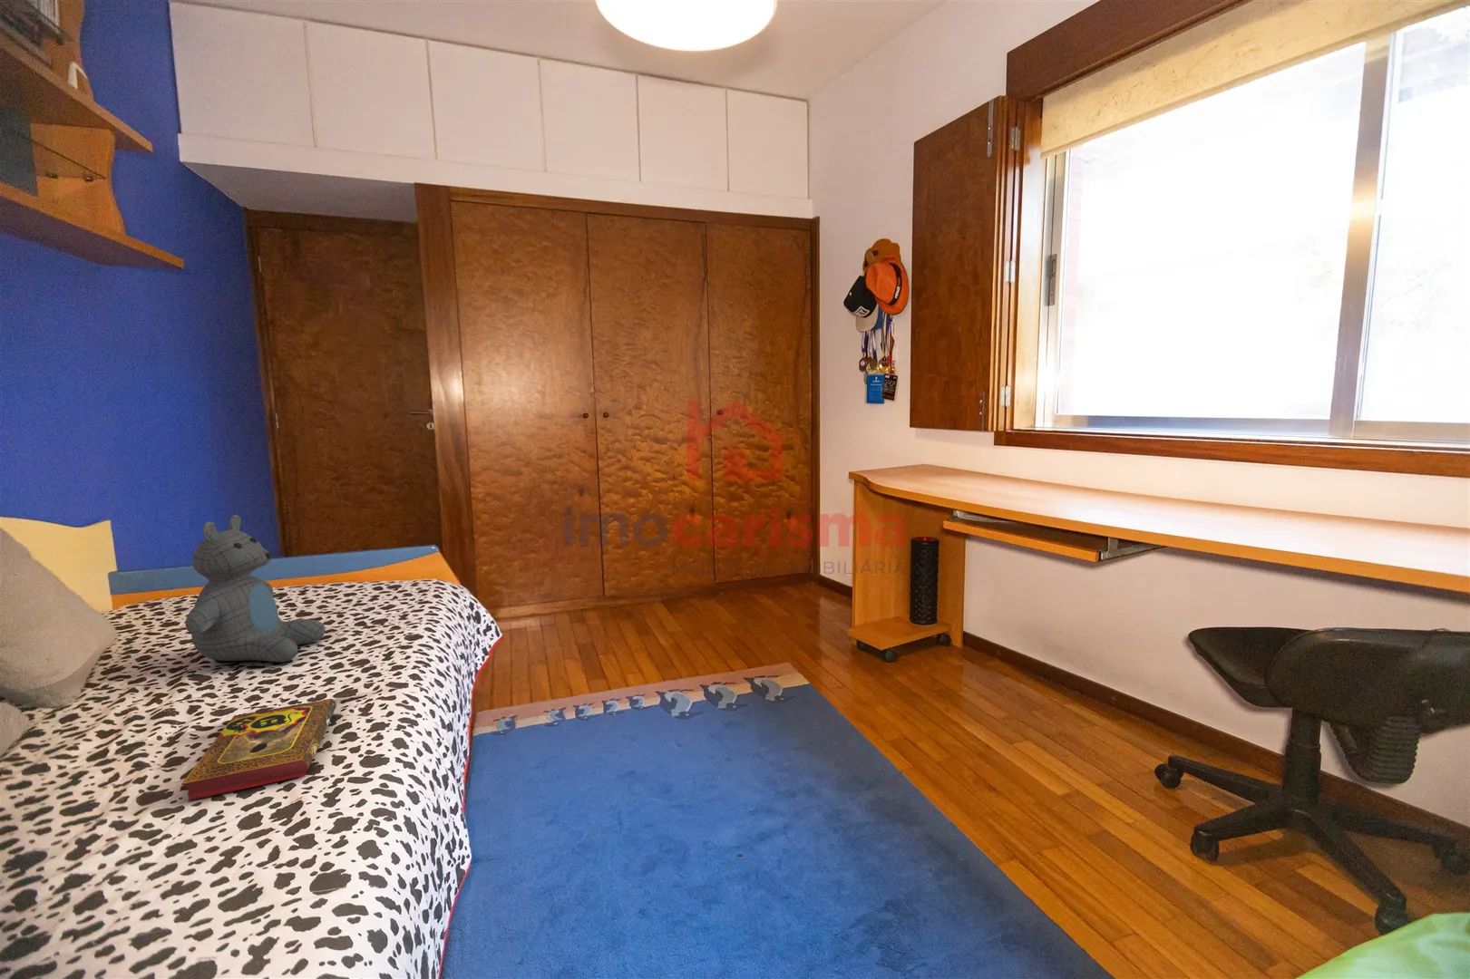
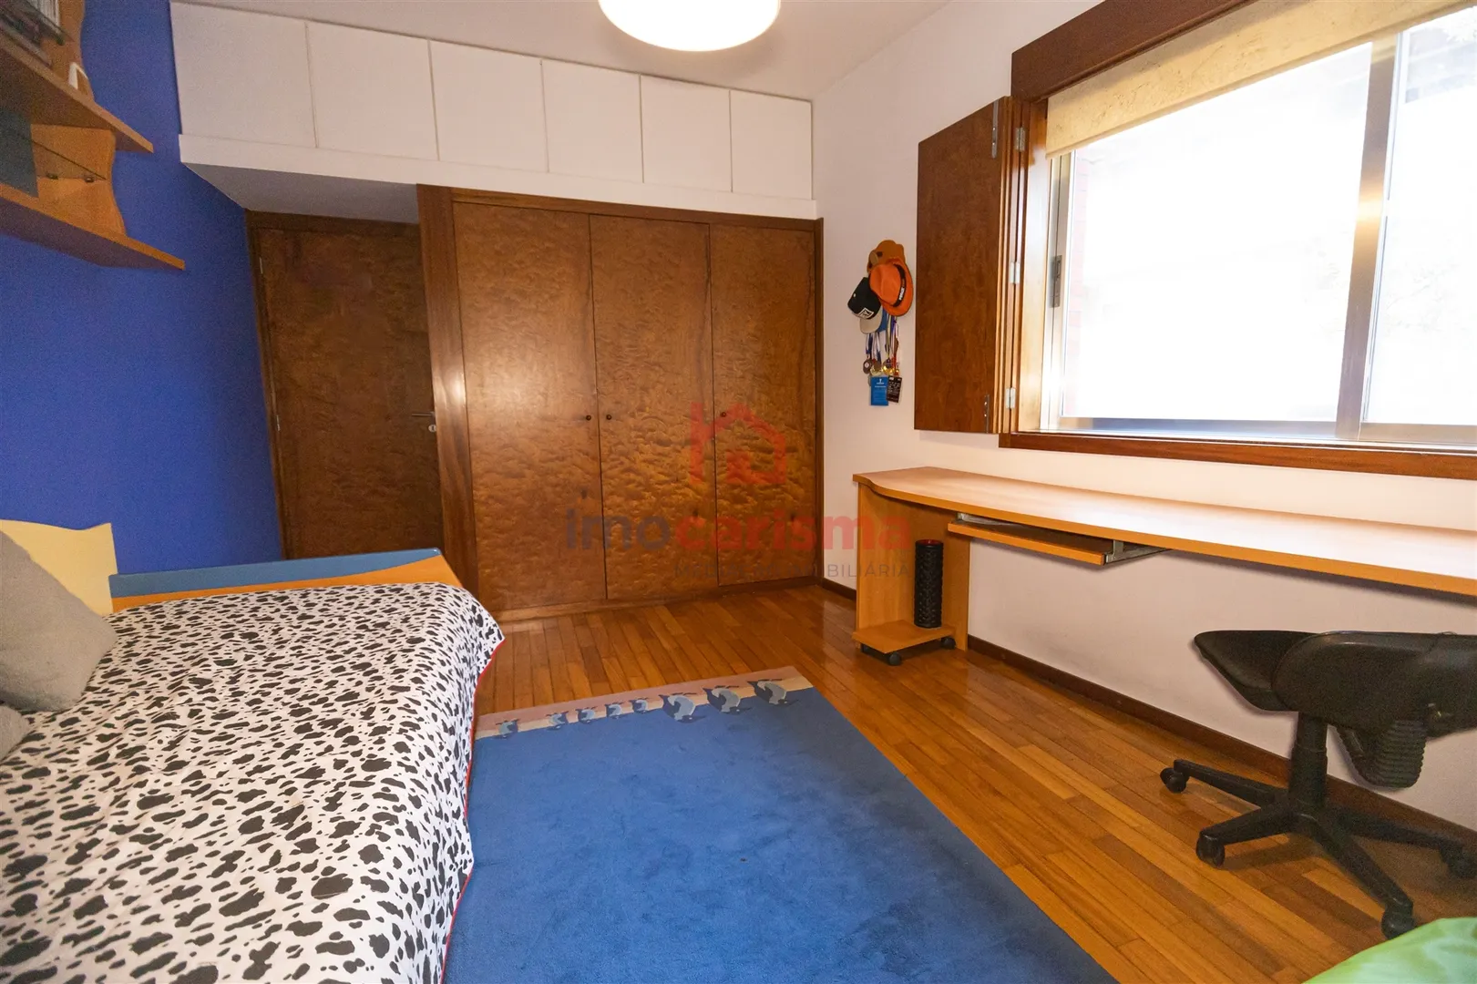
- teddy bear [184,514,327,662]
- book [180,698,338,802]
